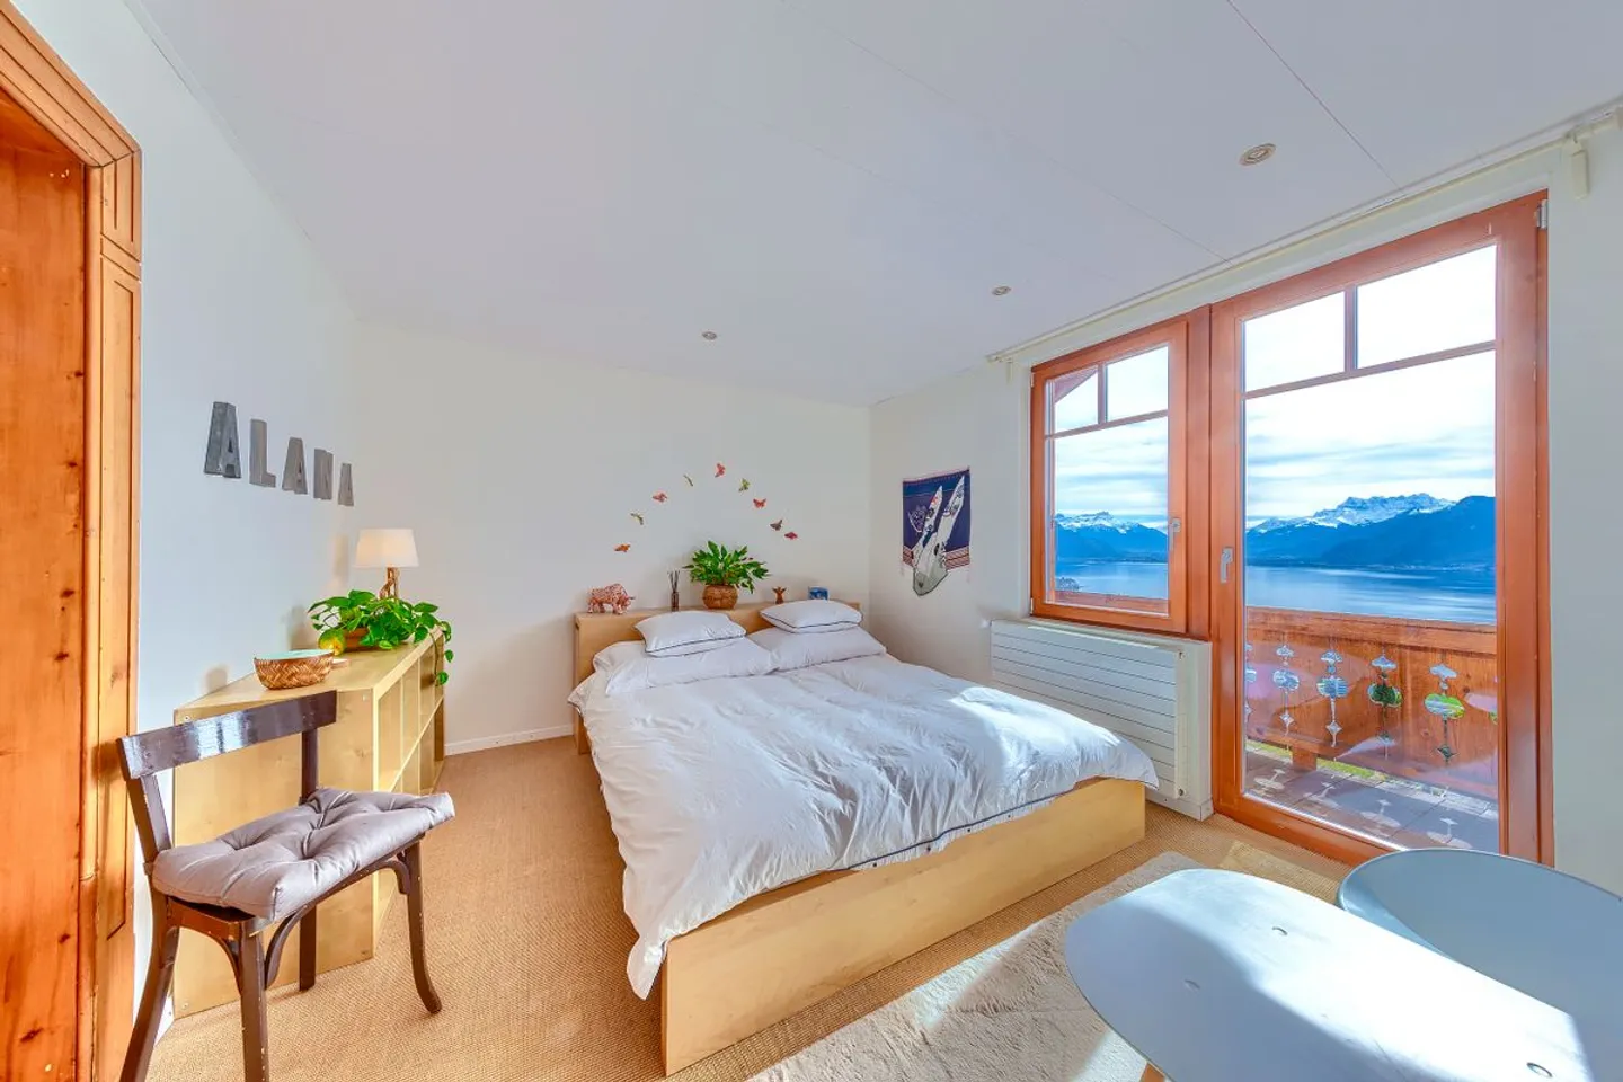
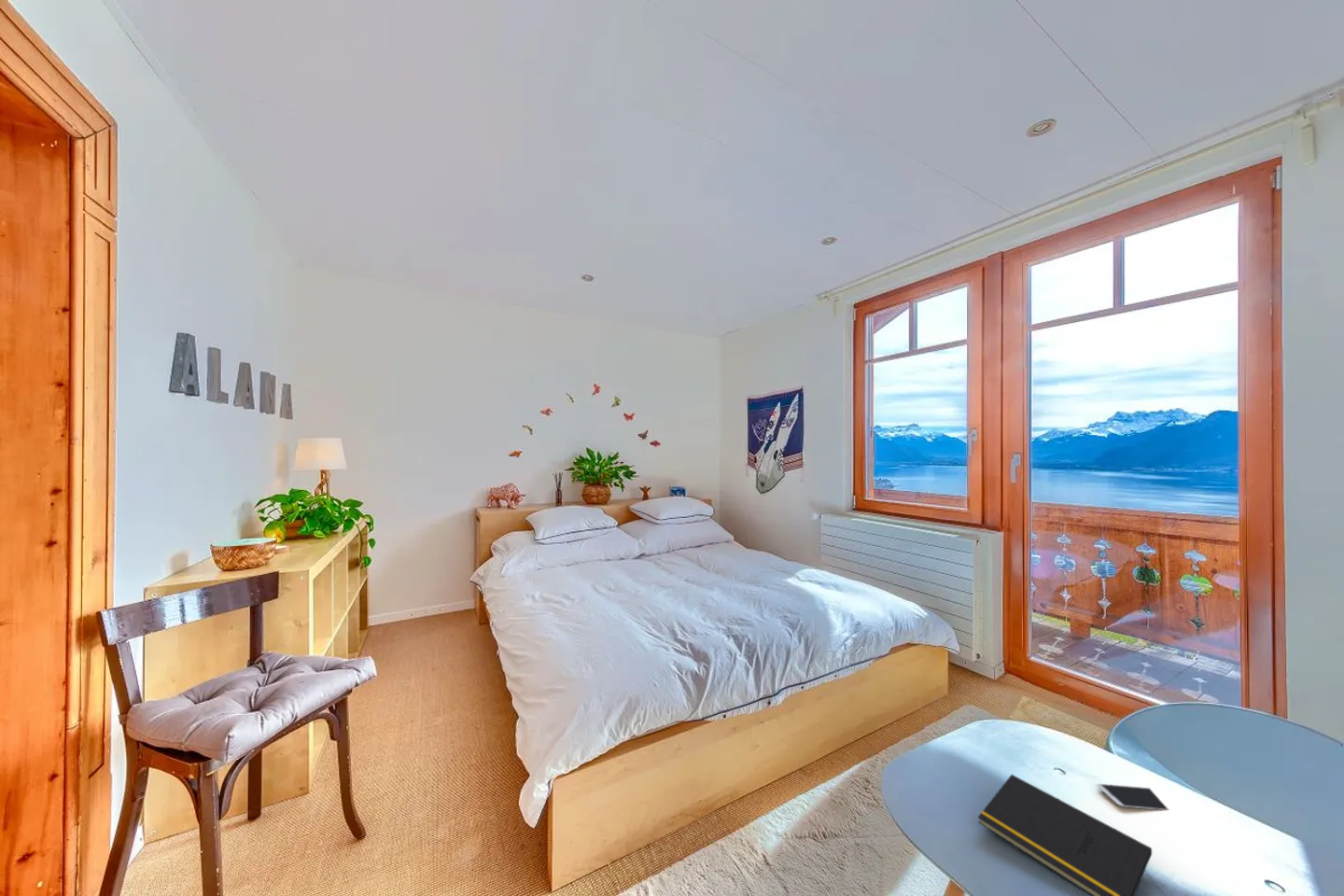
+ notepad [977,774,1153,896]
+ smartphone [1096,783,1169,811]
